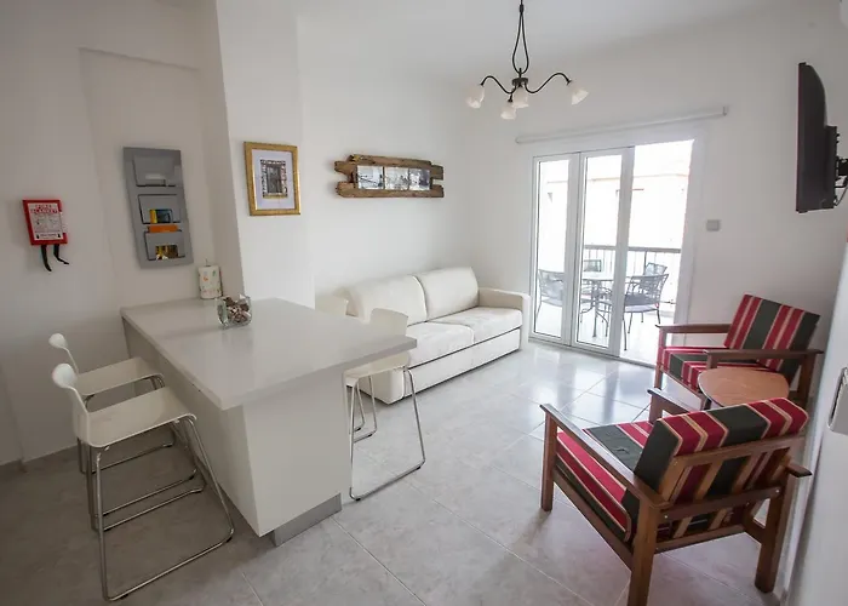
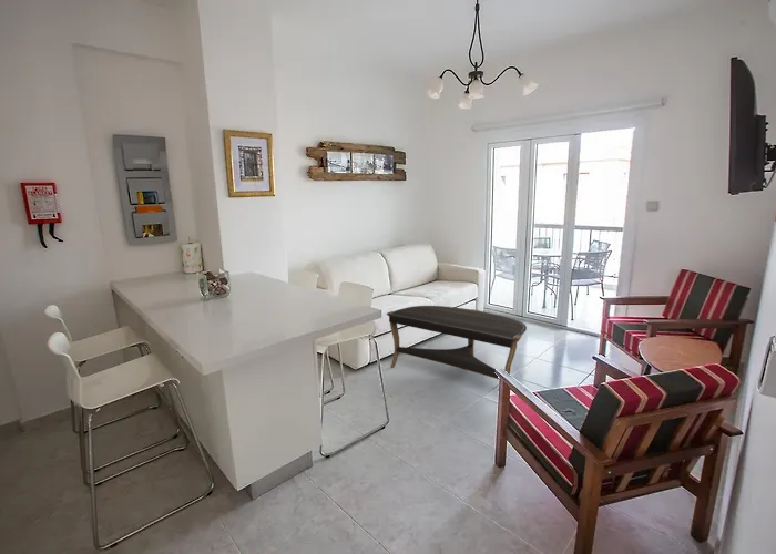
+ coffee table [386,305,528,380]
